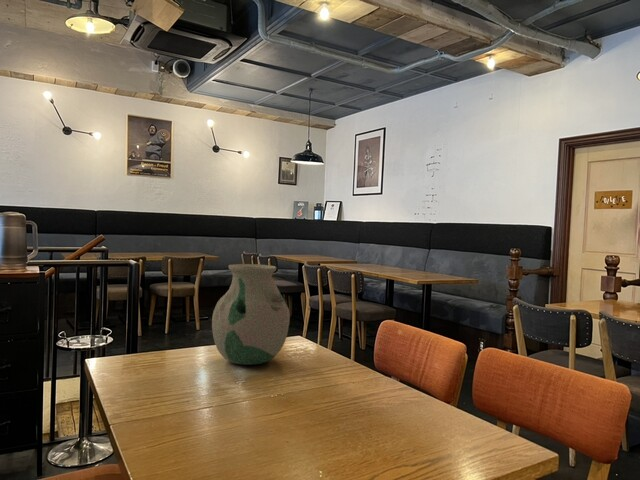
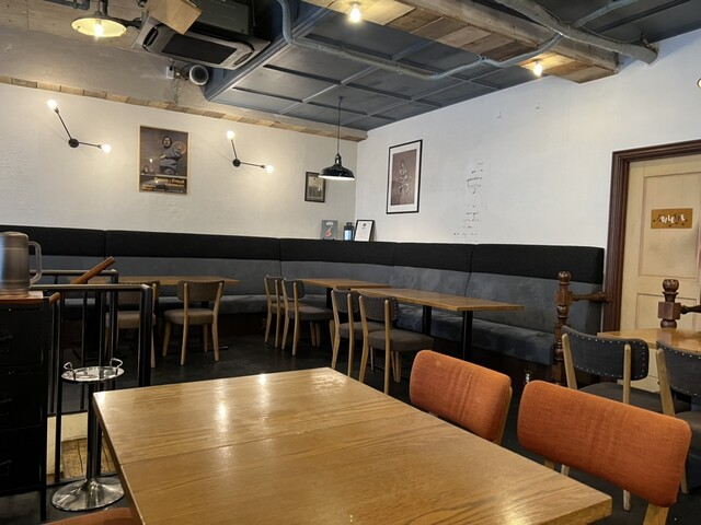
- vase [211,263,291,366]
